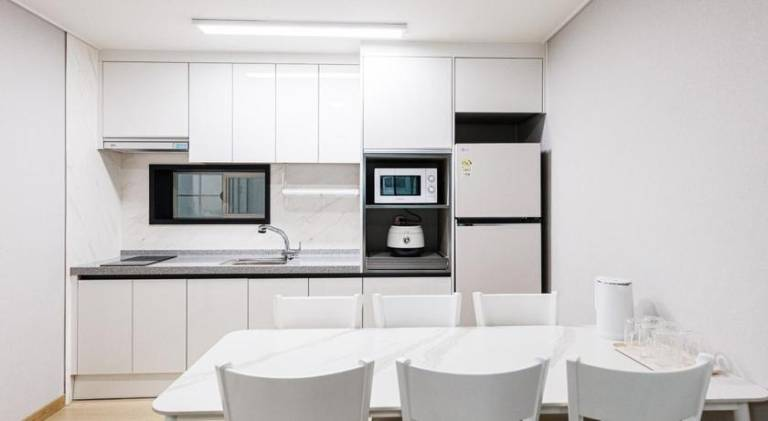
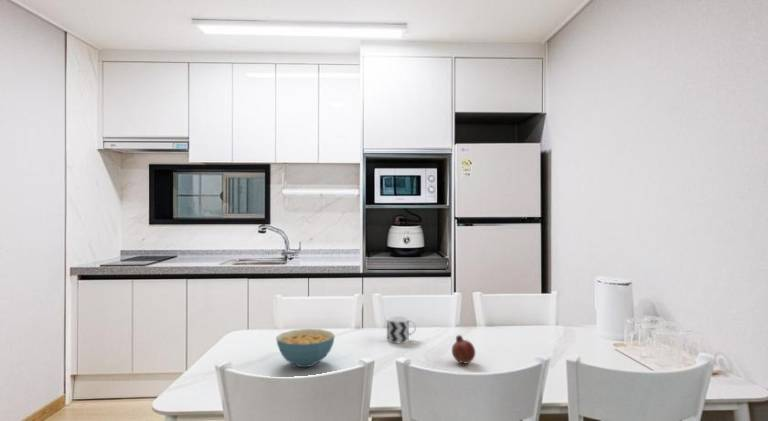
+ fruit [451,334,476,365]
+ cup [386,315,417,344]
+ cereal bowl [275,328,336,368]
